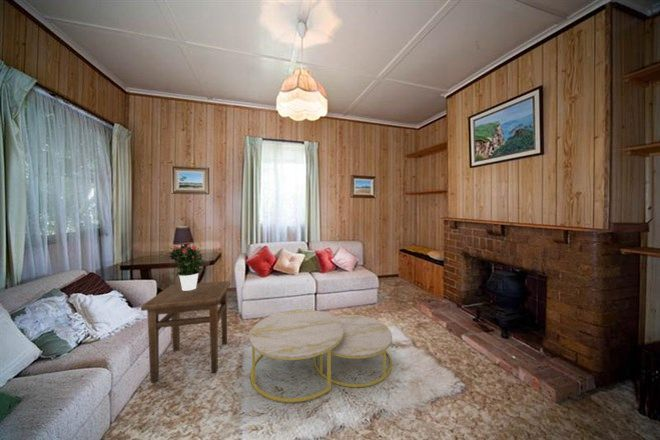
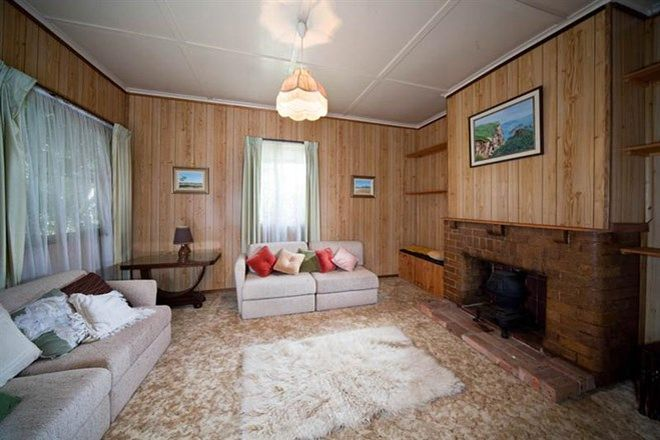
- potted flower [164,244,208,291]
- side table [140,280,231,384]
- coffee table [248,309,393,403]
